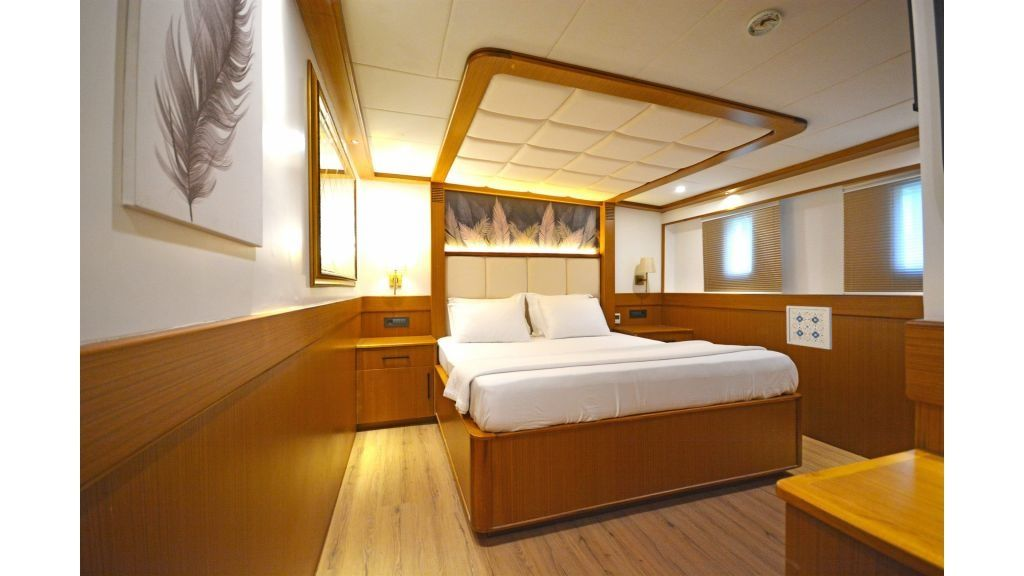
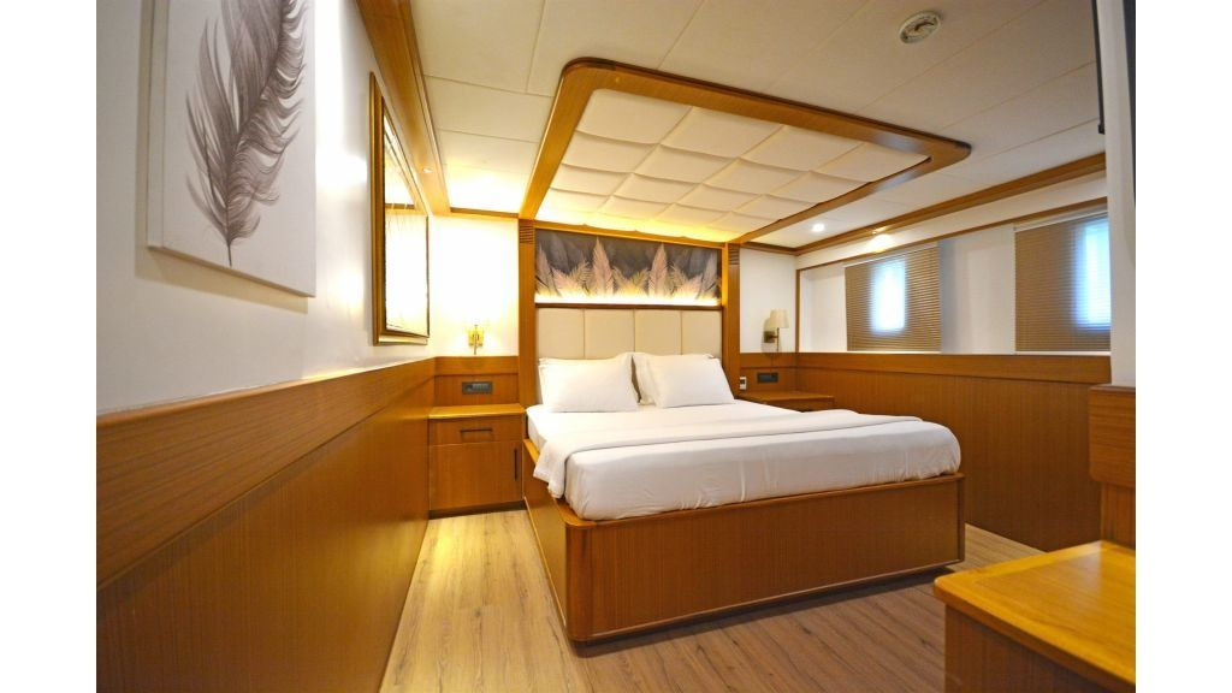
- wall art [785,305,833,350]
